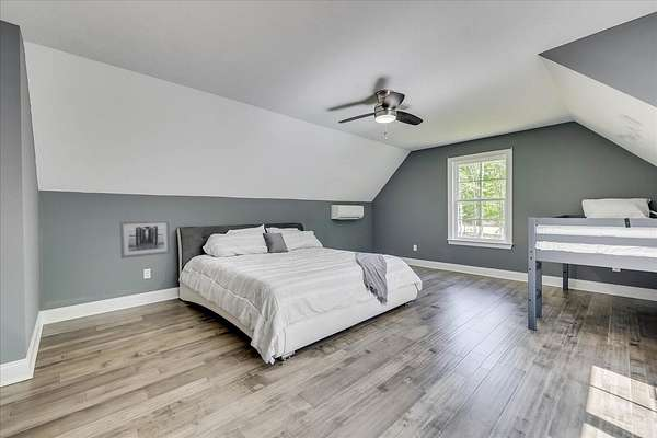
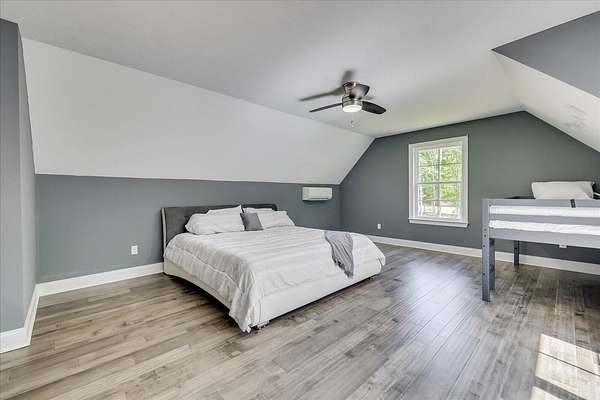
- wall art [119,219,172,260]
